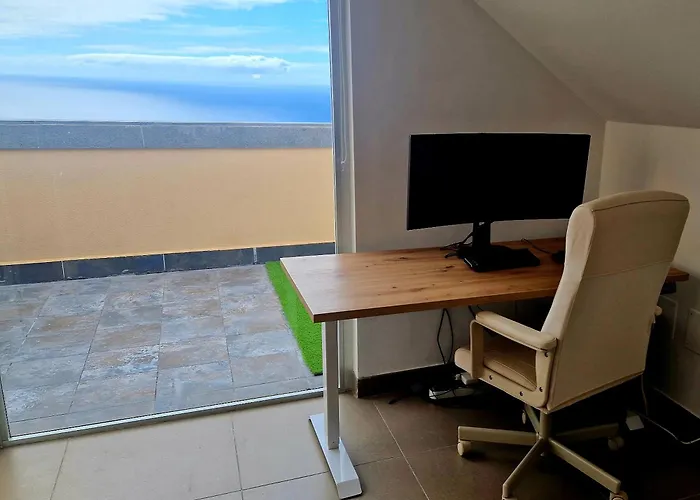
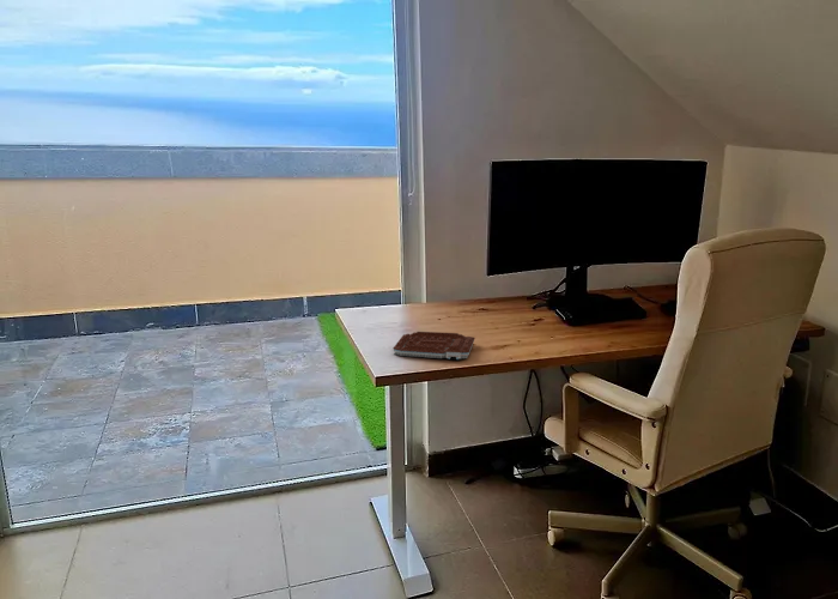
+ notebook [393,331,476,361]
